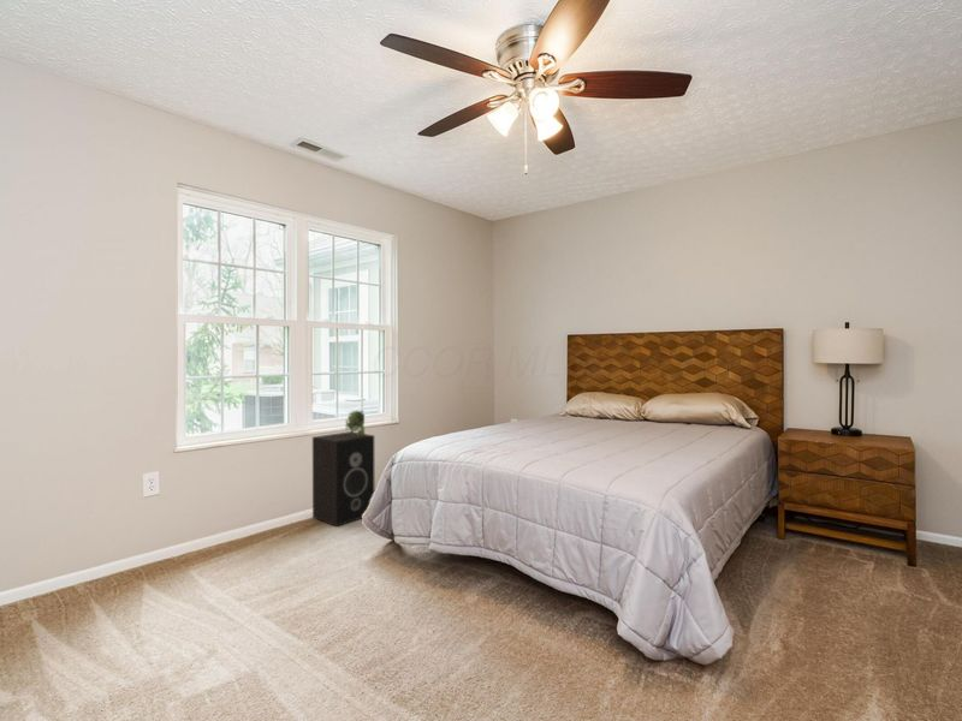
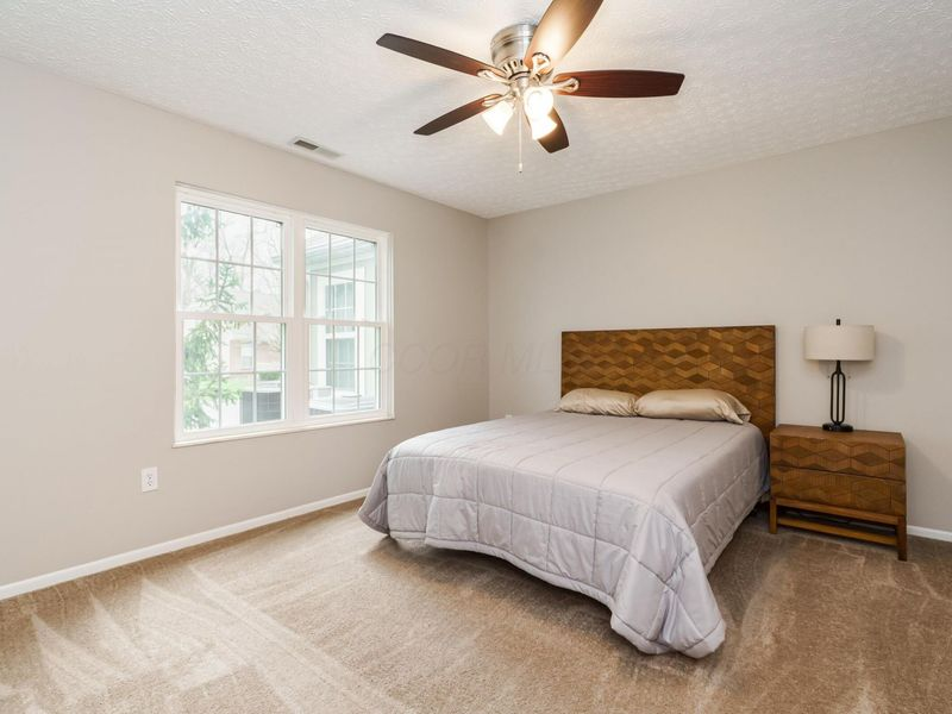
- succulent plant [343,410,366,437]
- speaker [311,430,375,528]
